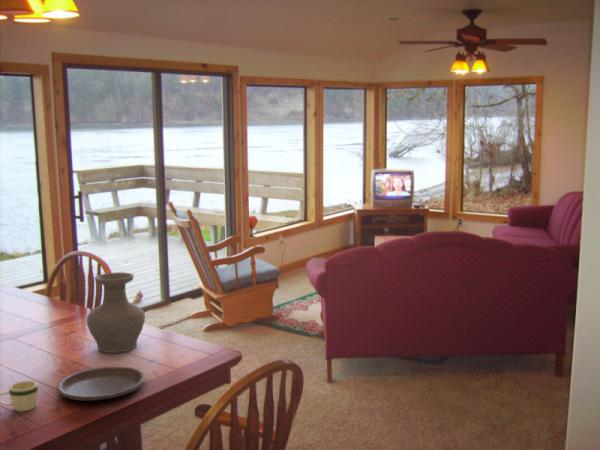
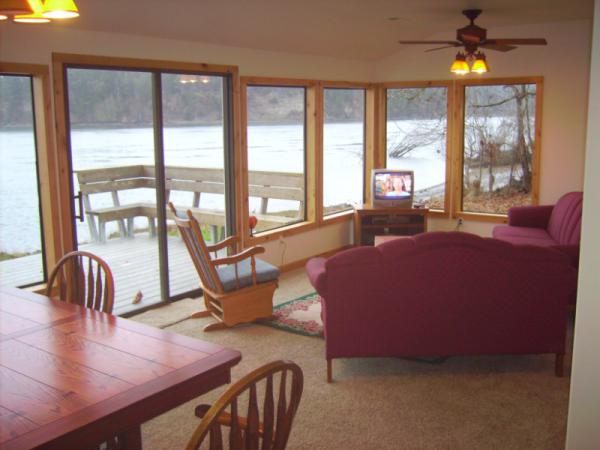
- mug [0,380,39,413]
- plate [57,366,146,402]
- vase [86,271,146,354]
